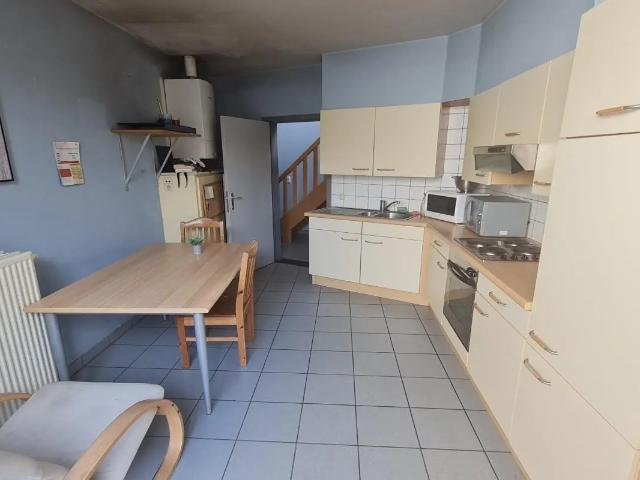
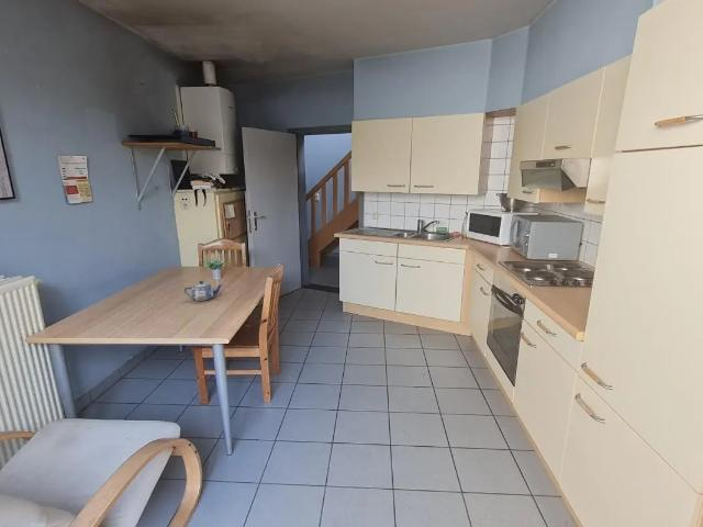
+ teapot [183,280,224,302]
